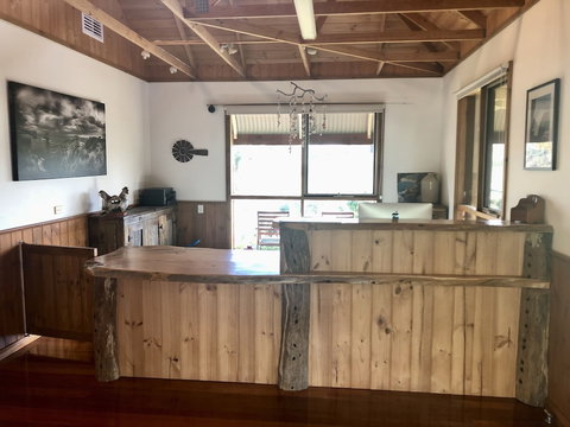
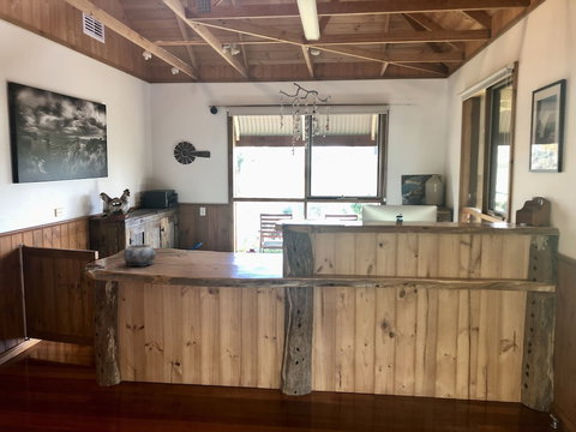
+ decorative bowl [122,244,157,268]
